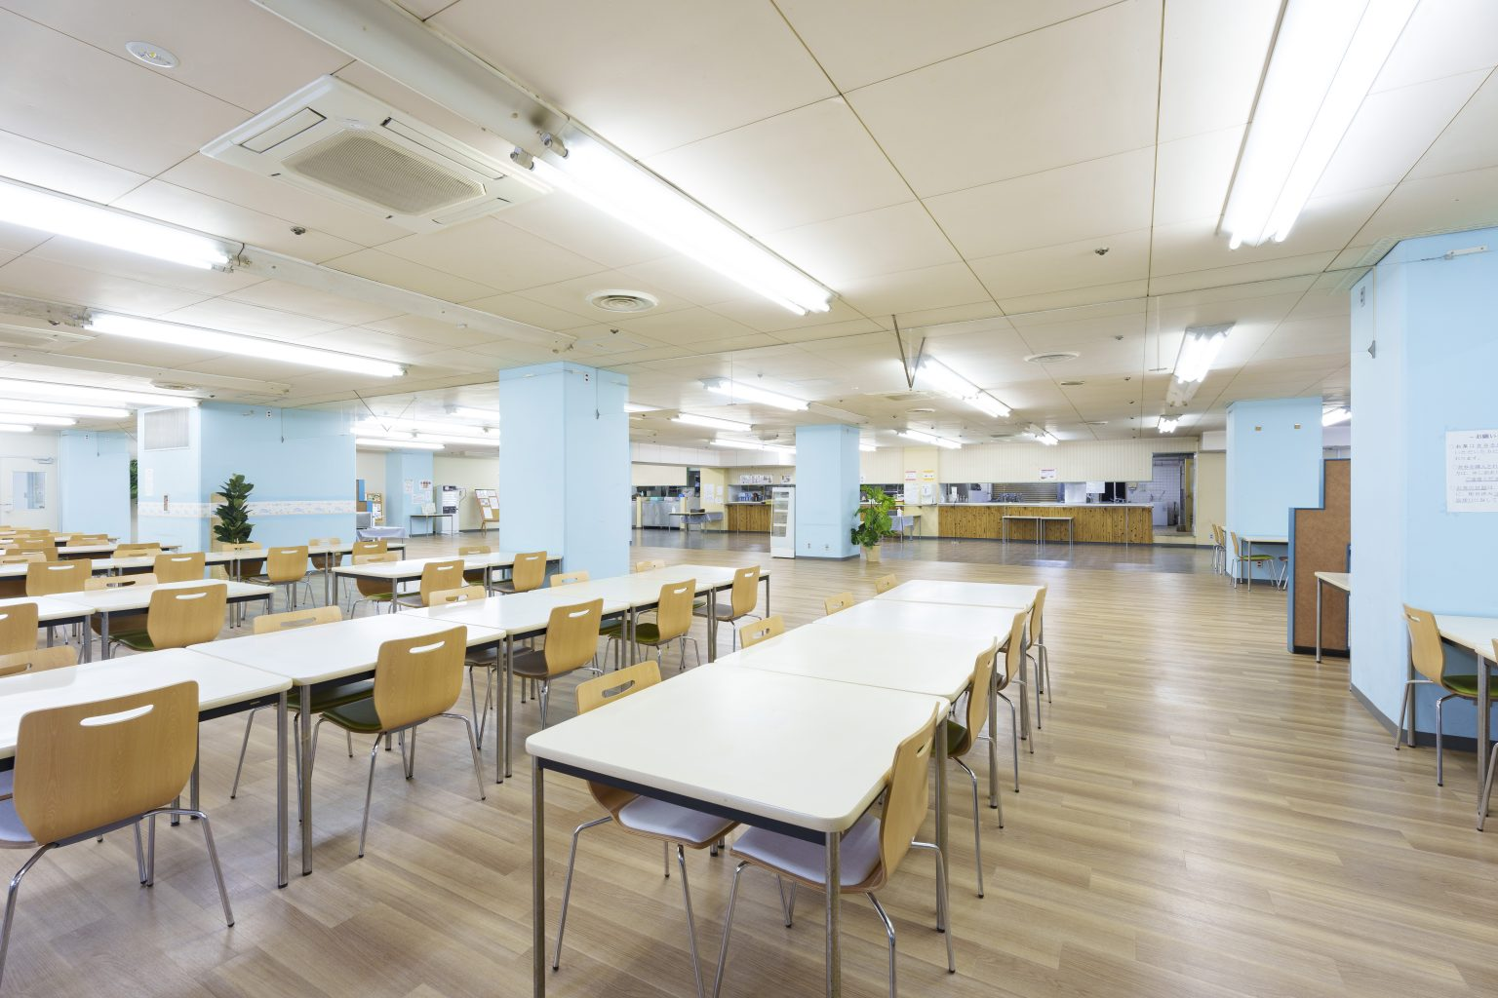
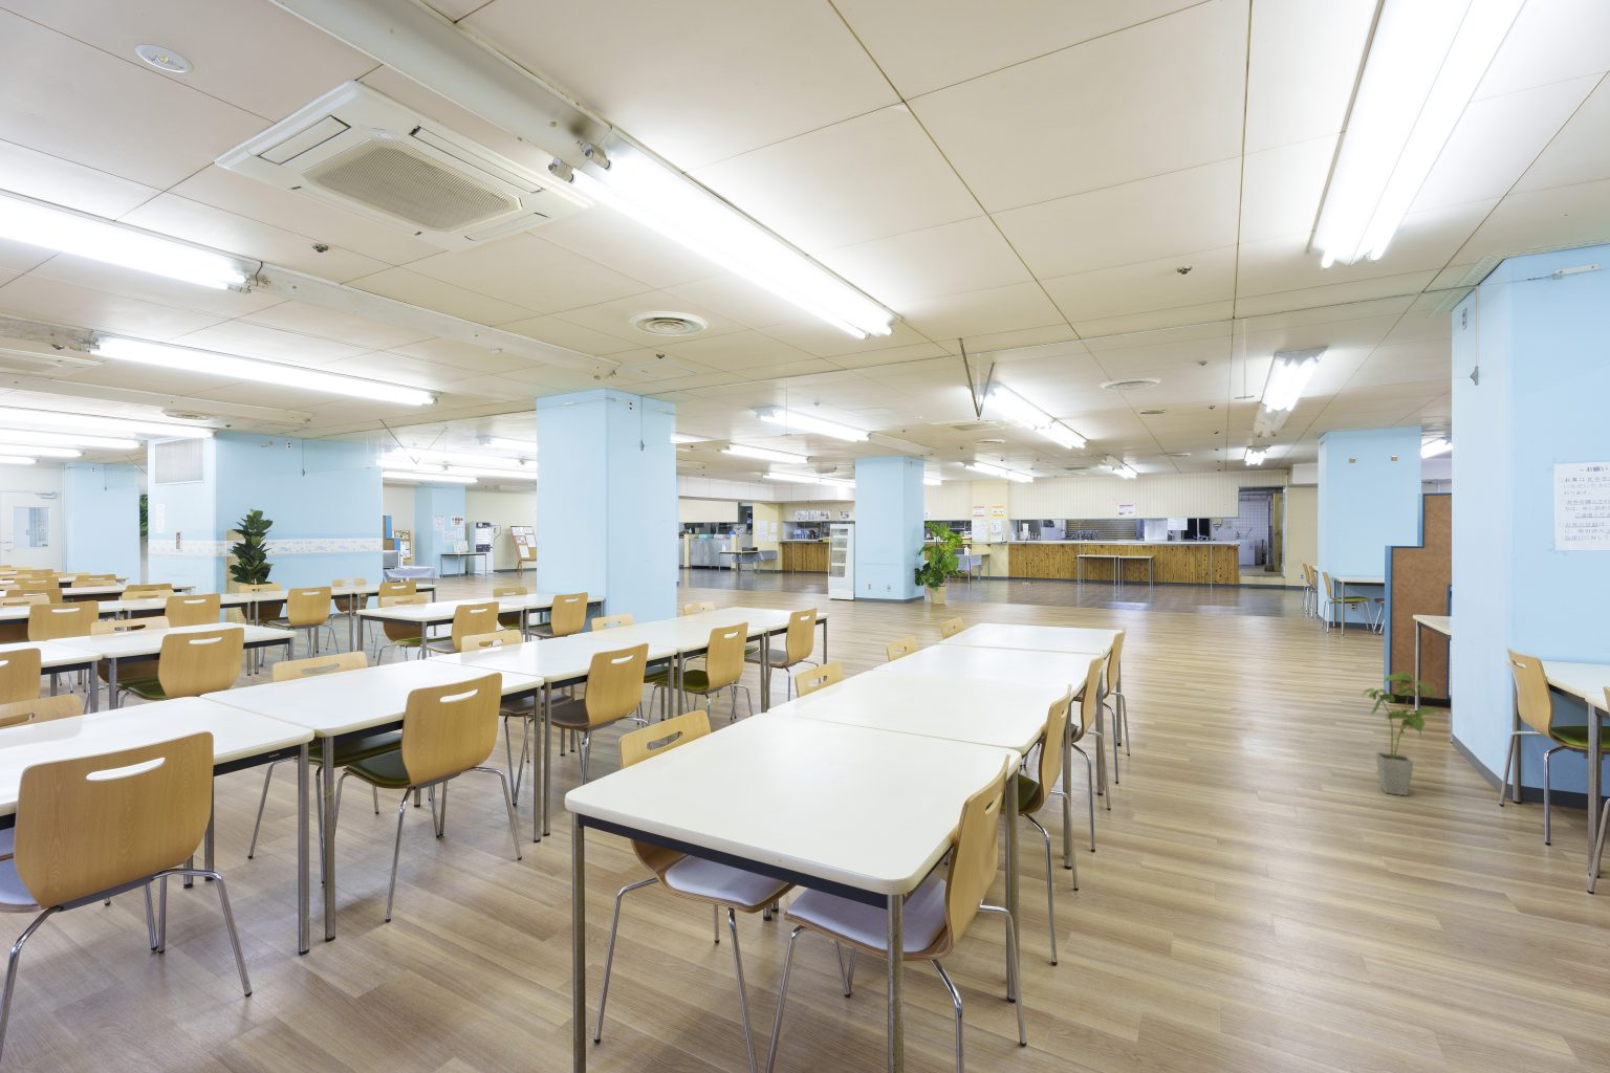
+ house plant [1361,672,1445,796]
